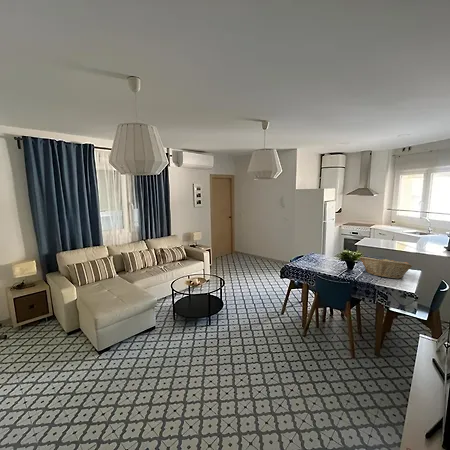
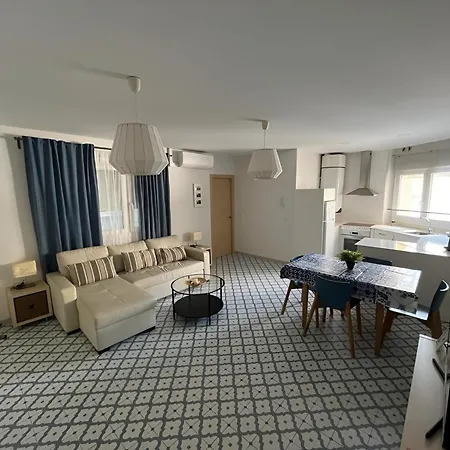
- fruit basket [359,256,413,280]
